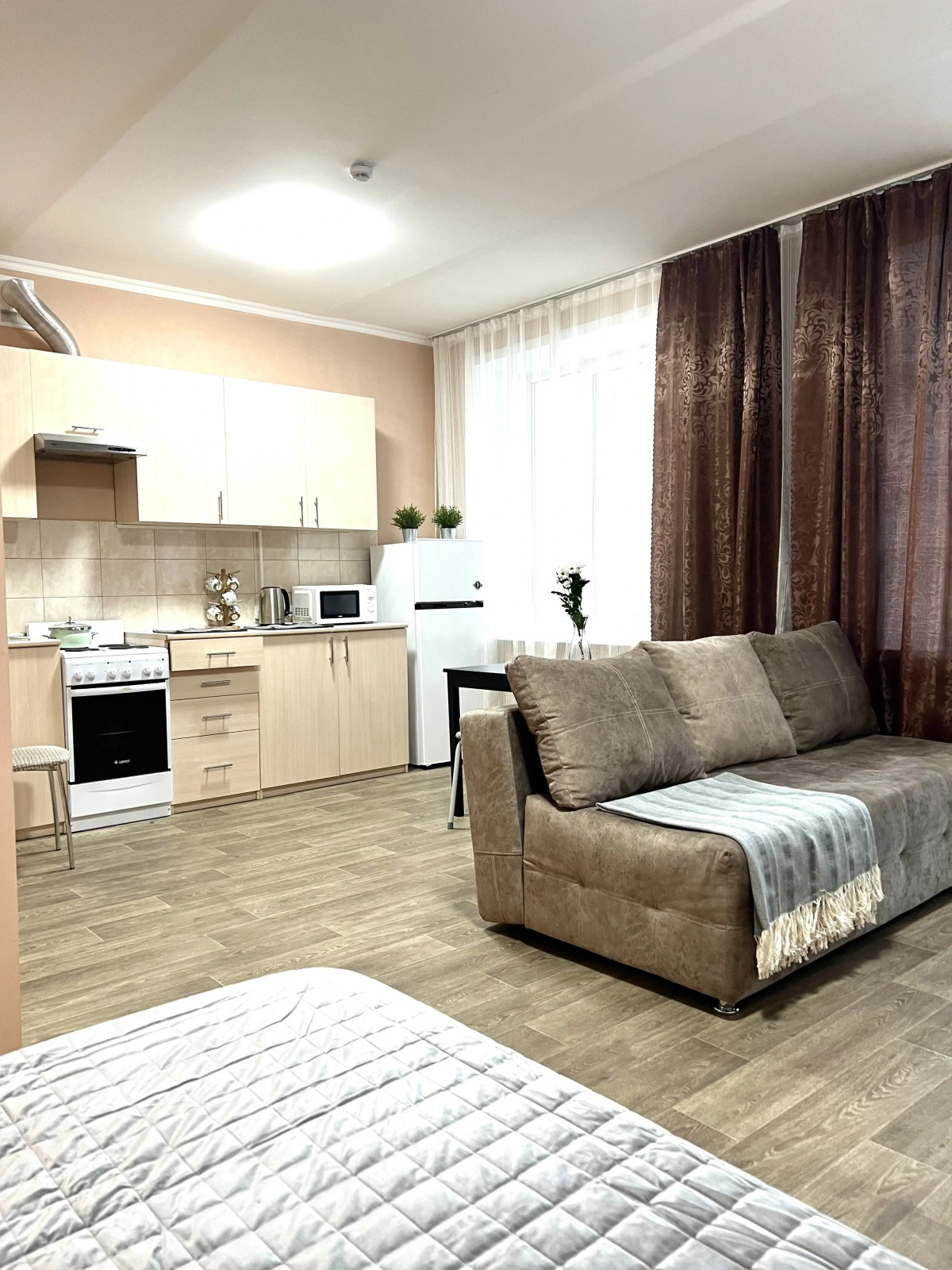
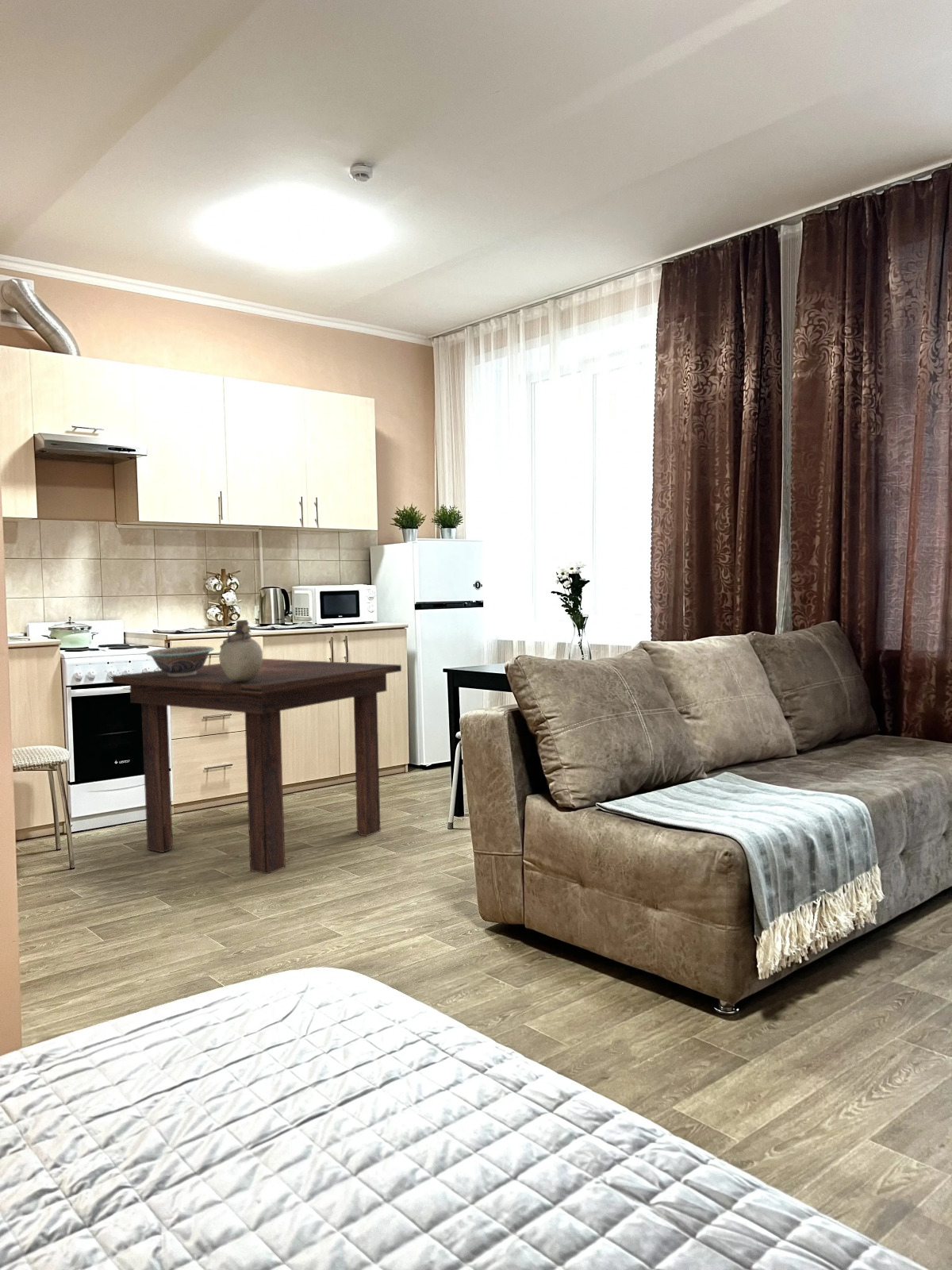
+ vase [218,619,263,683]
+ dining table [112,658,402,875]
+ decorative bowl [146,645,215,677]
